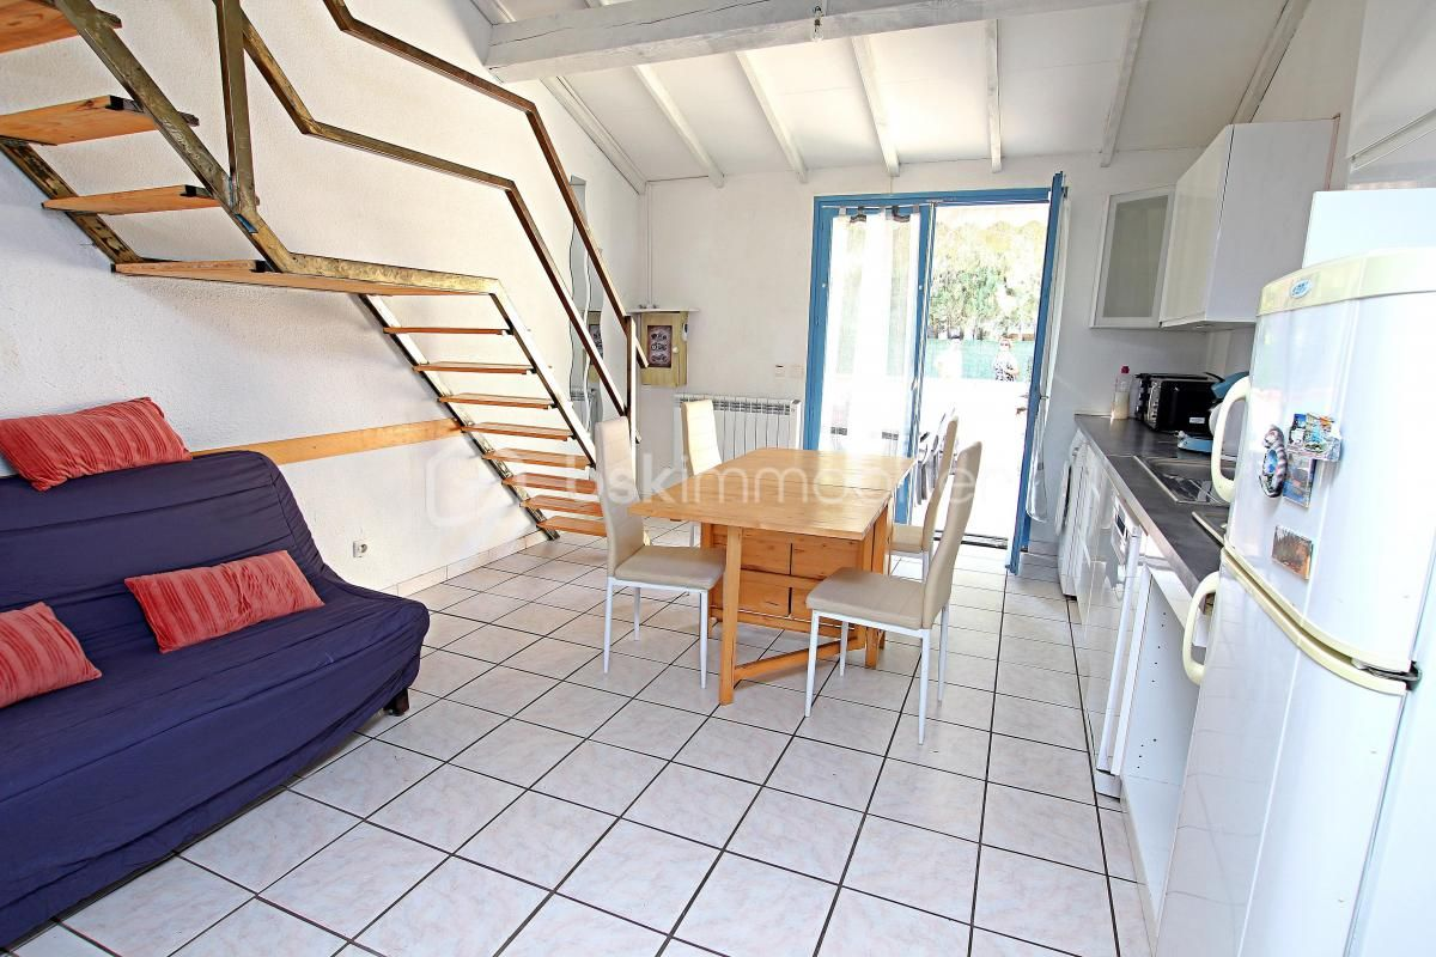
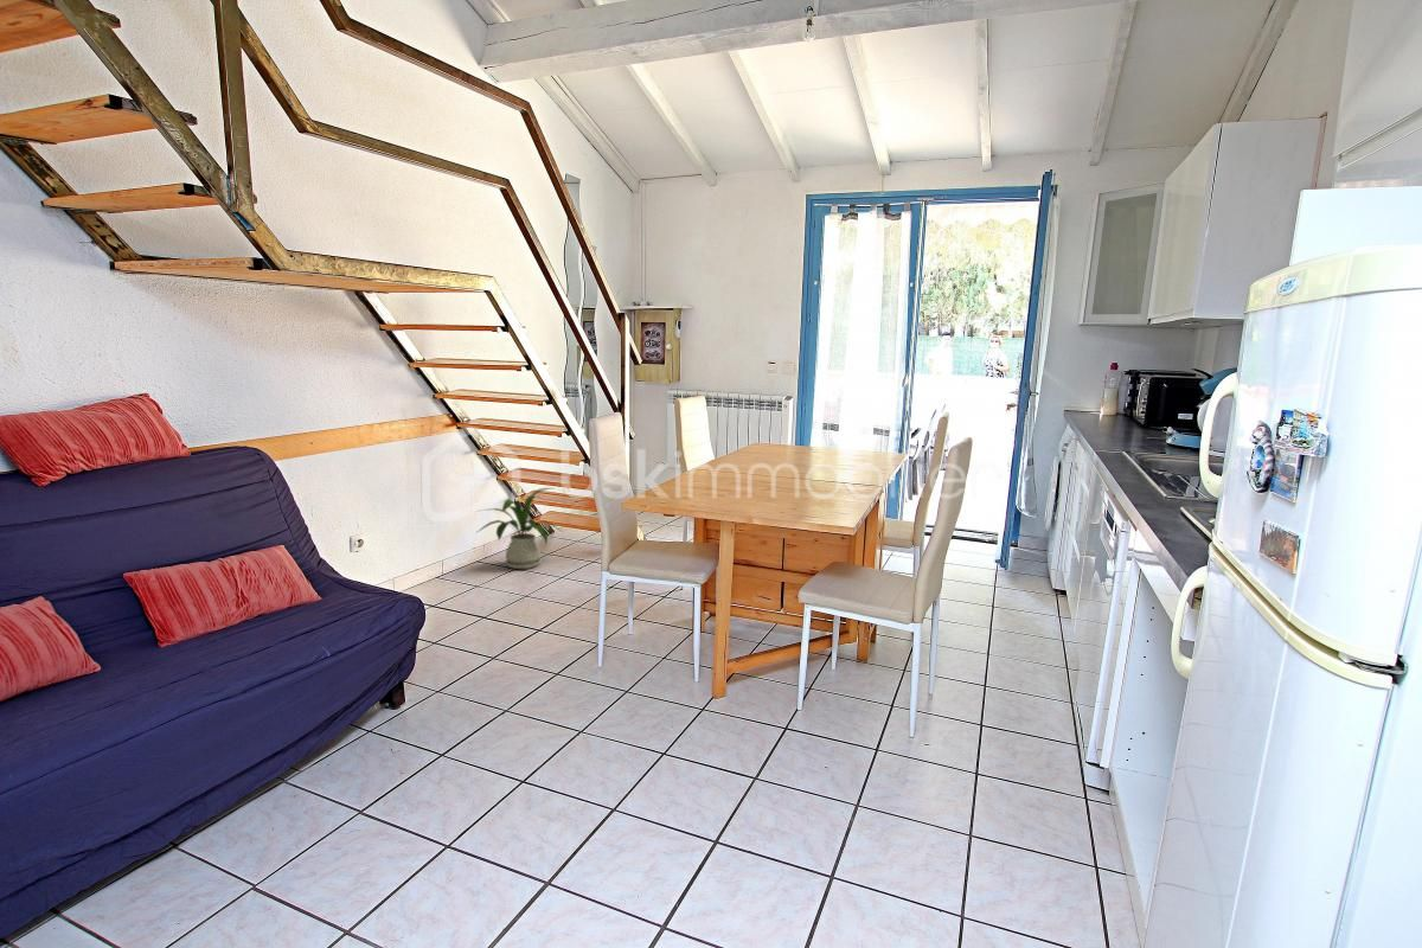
+ house plant [474,487,564,570]
